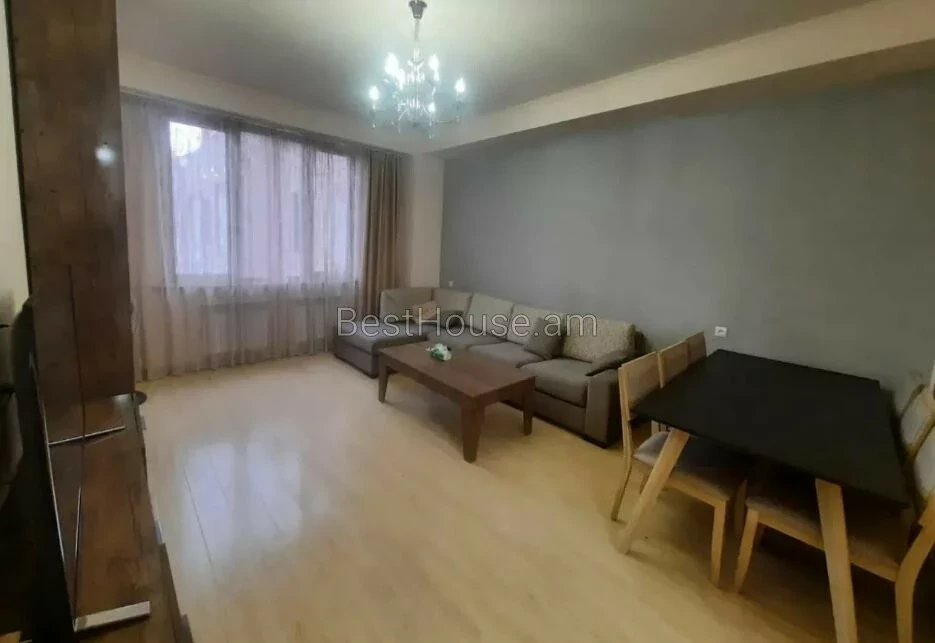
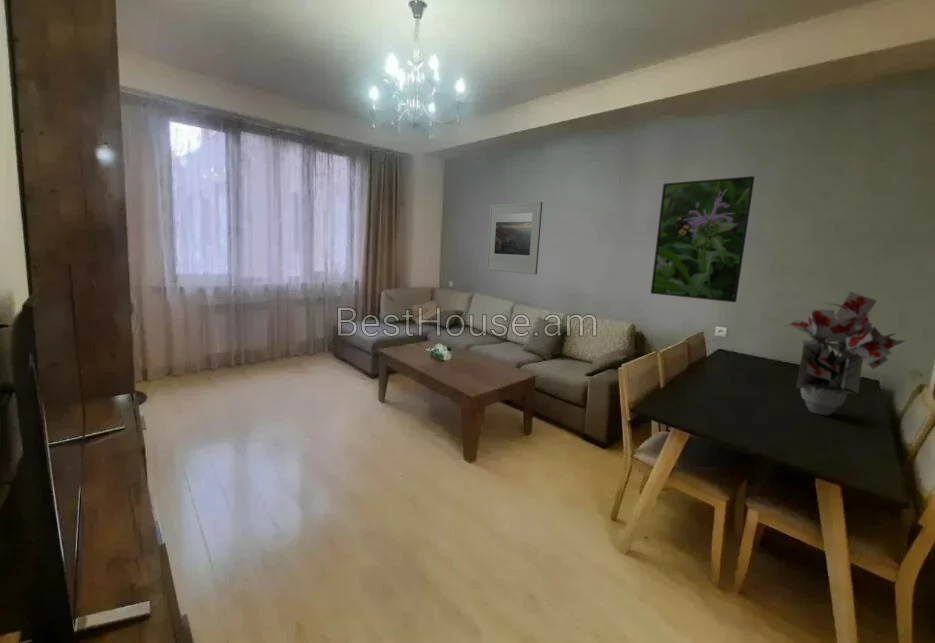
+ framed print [650,175,755,303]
+ bouquet [784,290,907,416]
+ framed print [485,201,543,275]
